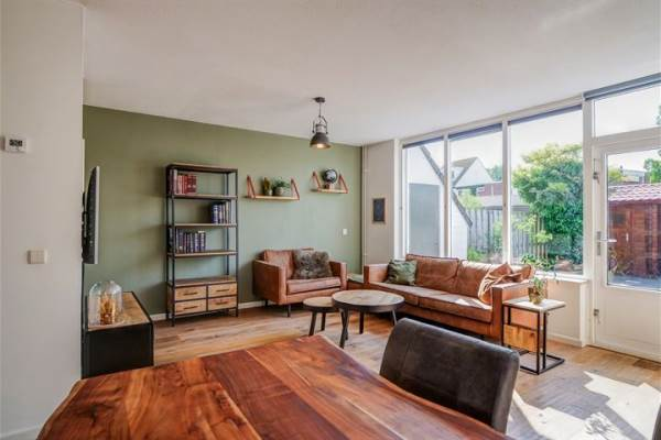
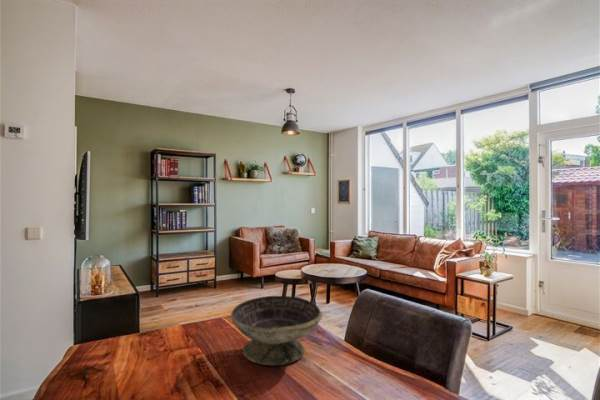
+ decorative bowl [230,295,323,366]
